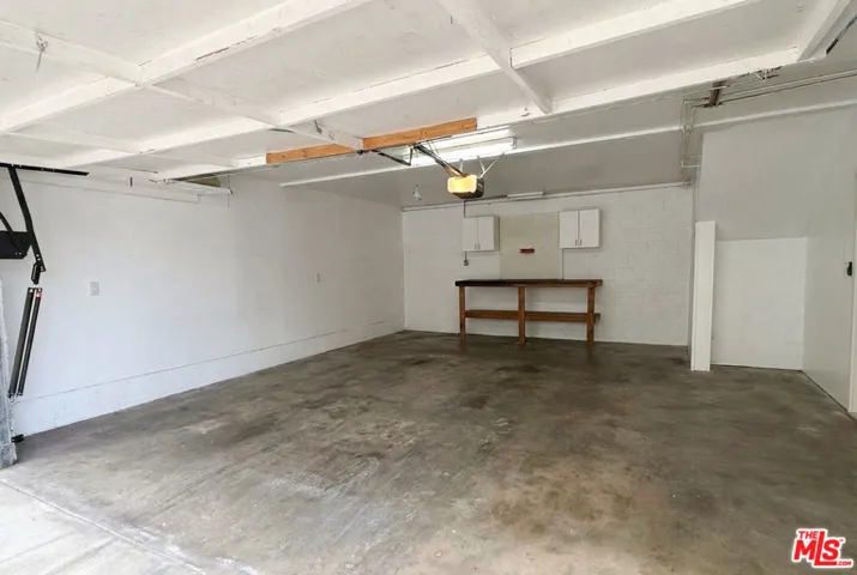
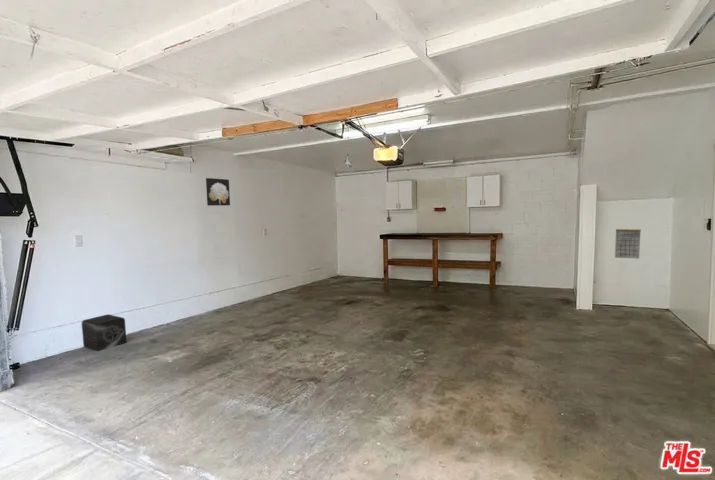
+ calendar [614,223,642,260]
+ wall art [205,177,231,207]
+ speaker [81,313,128,352]
